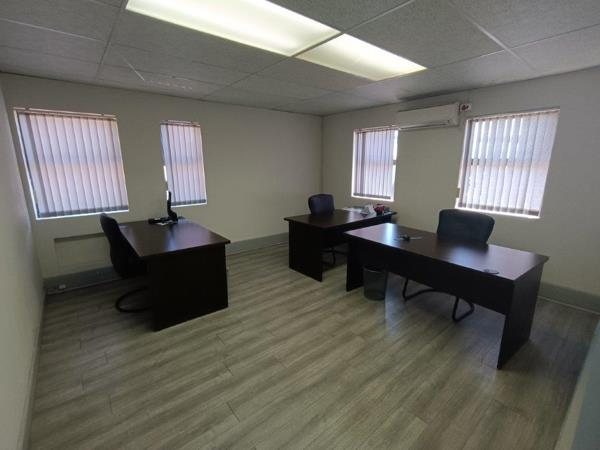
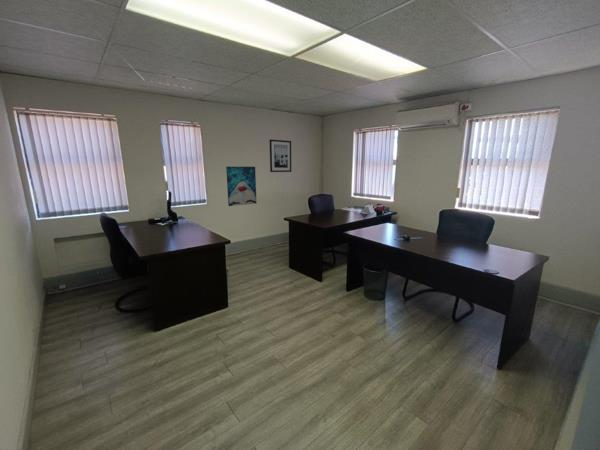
+ wall art [269,138,292,173]
+ wall art [225,166,258,207]
